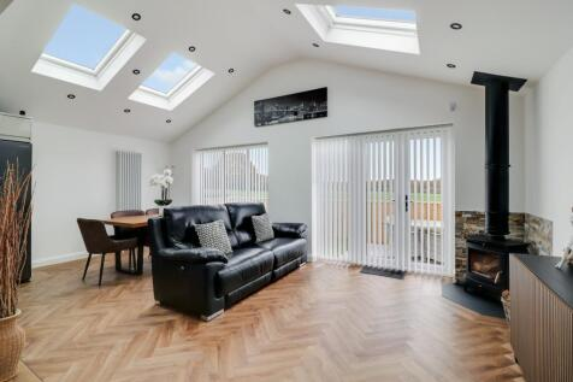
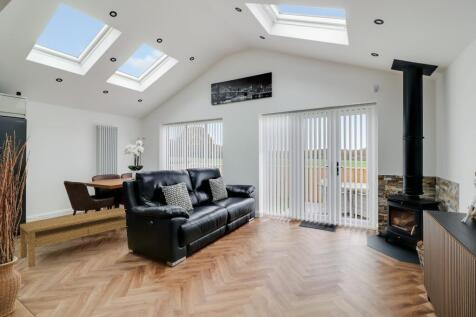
+ coffee table [19,207,127,269]
